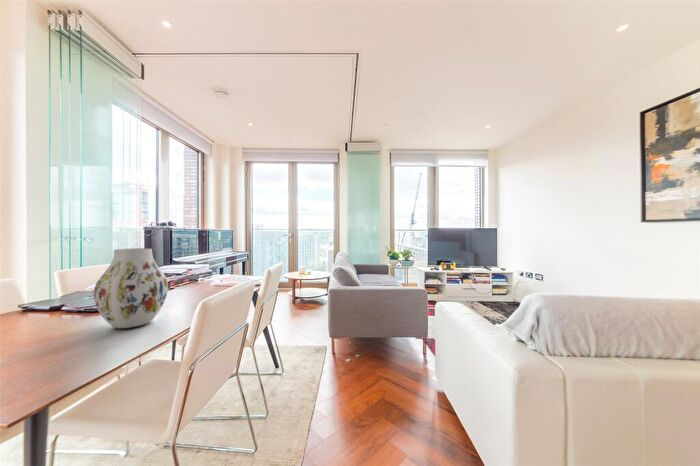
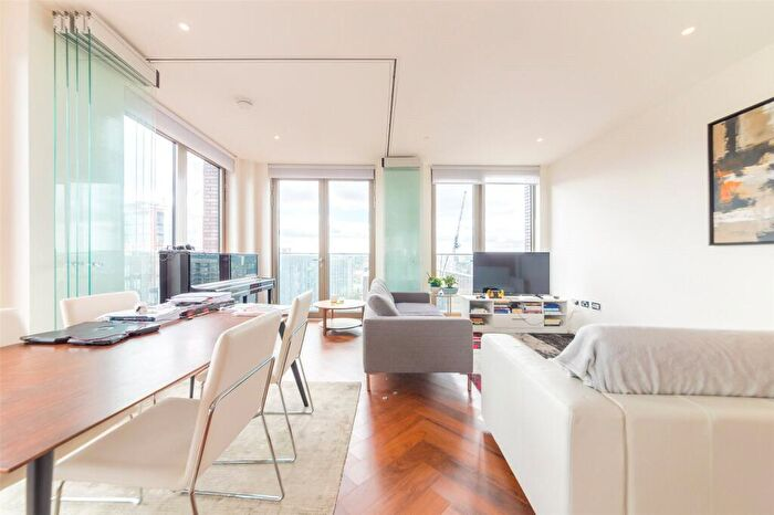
- vase [93,247,169,329]
